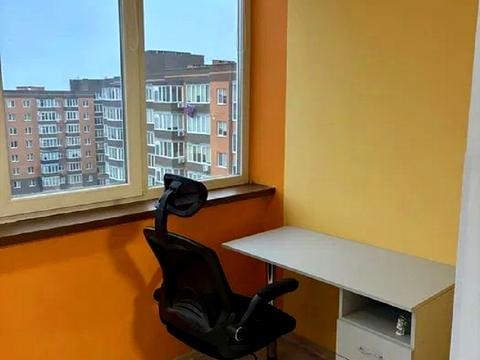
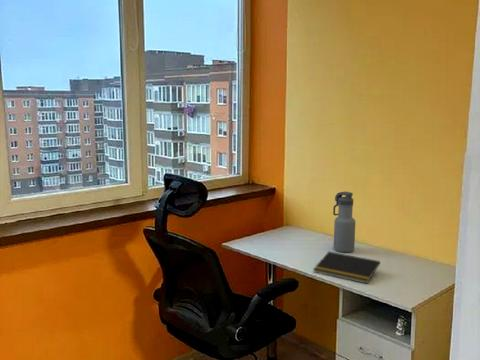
+ water bottle [332,191,356,253]
+ notepad [312,251,381,284]
